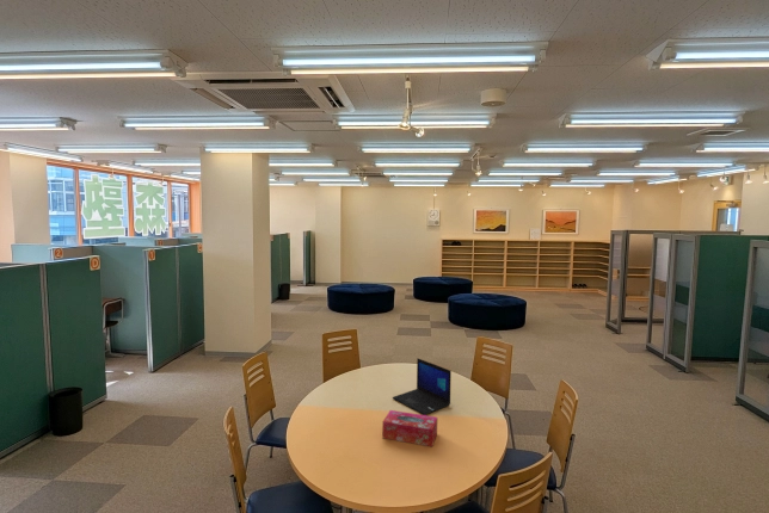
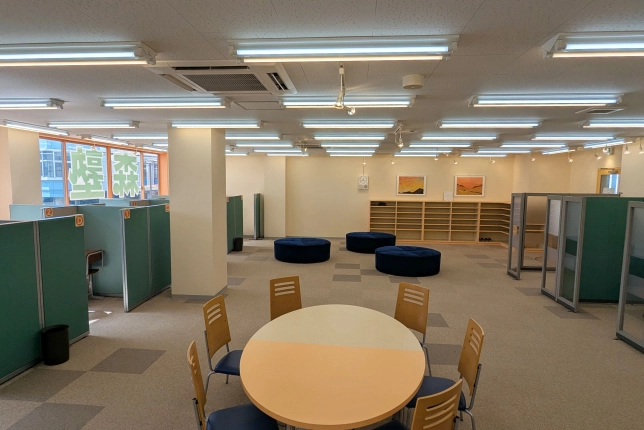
- tissue box [381,409,438,447]
- laptop [392,357,453,415]
